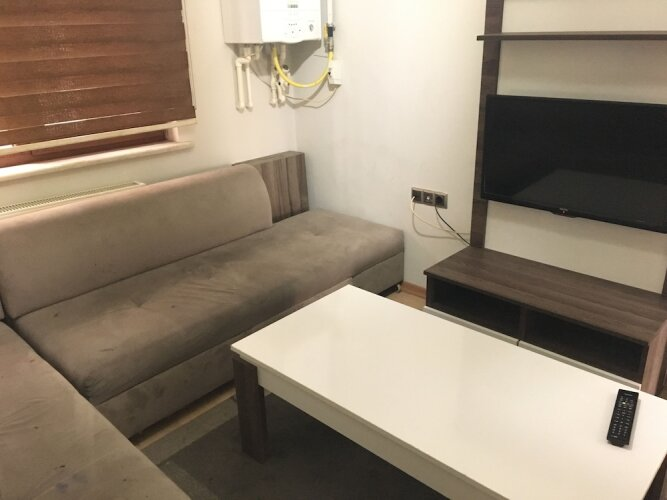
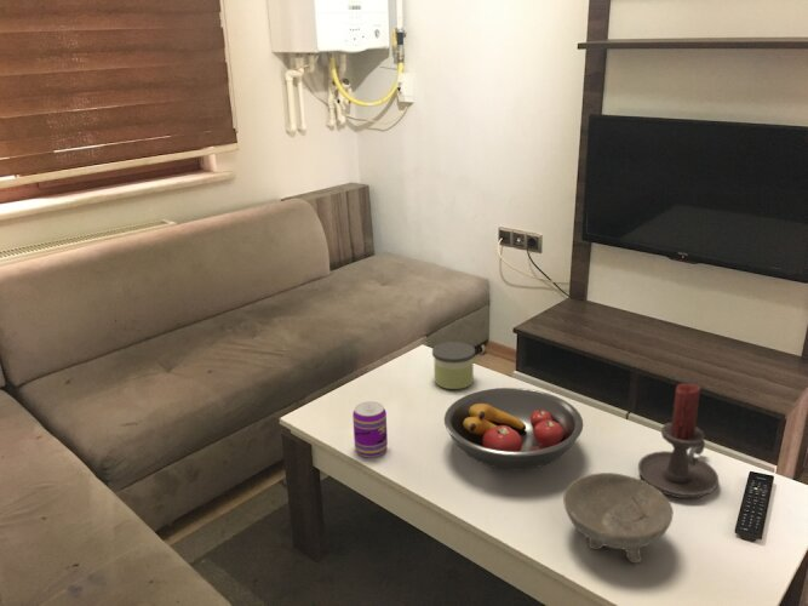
+ bowl [562,471,674,564]
+ beverage can [351,400,389,458]
+ candle holder [637,382,720,499]
+ fruit bowl [443,387,584,471]
+ candle [431,341,476,390]
